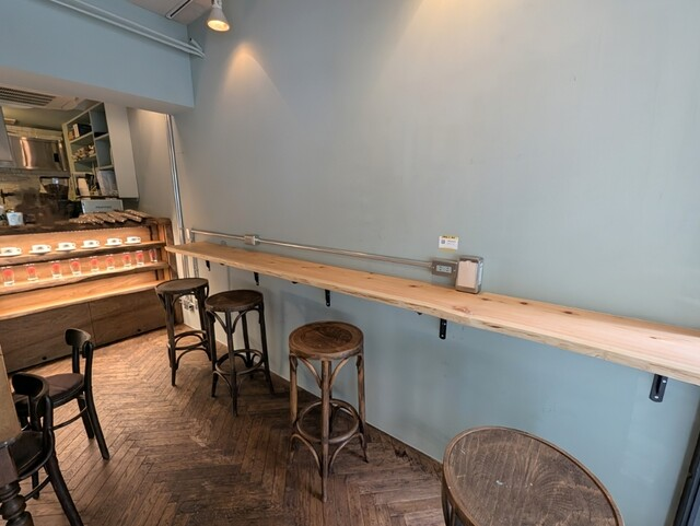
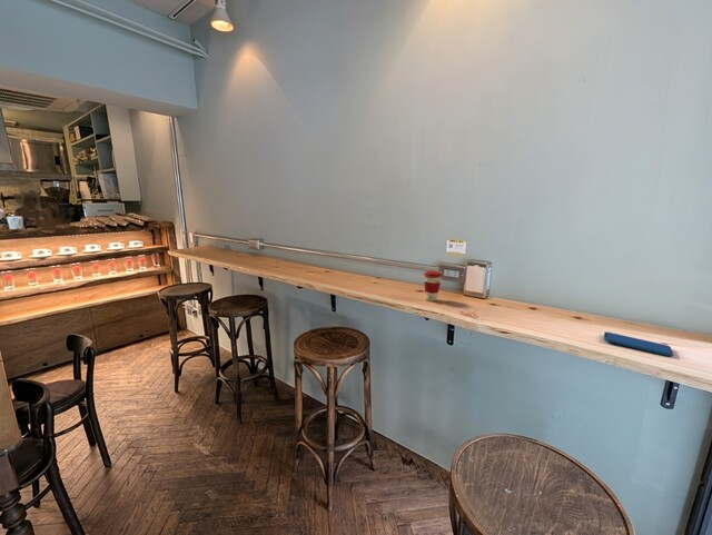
+ smartphone [603,330,674,357]
+ coffee cup [423,270,443,301]
